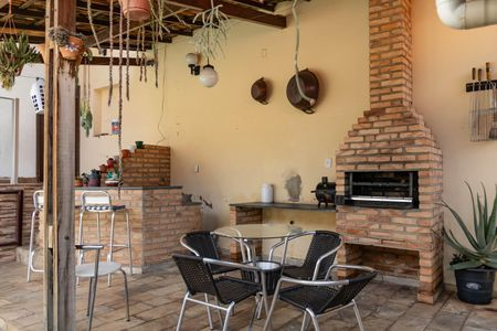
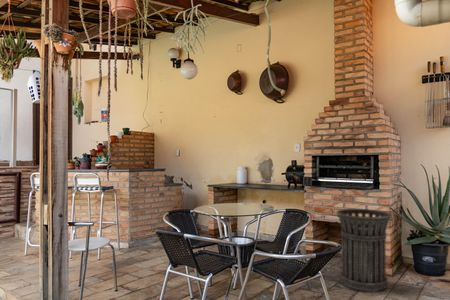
+ trash can [335,208,393,293]
